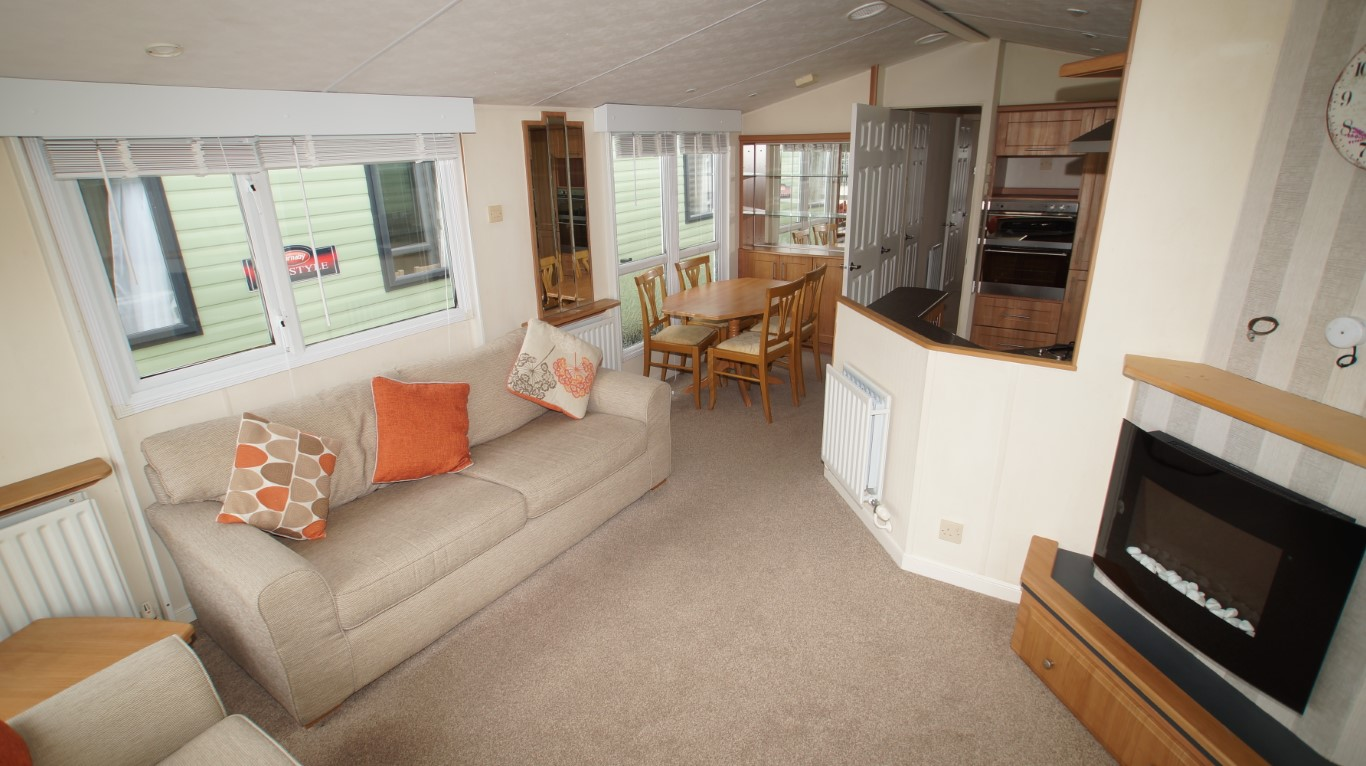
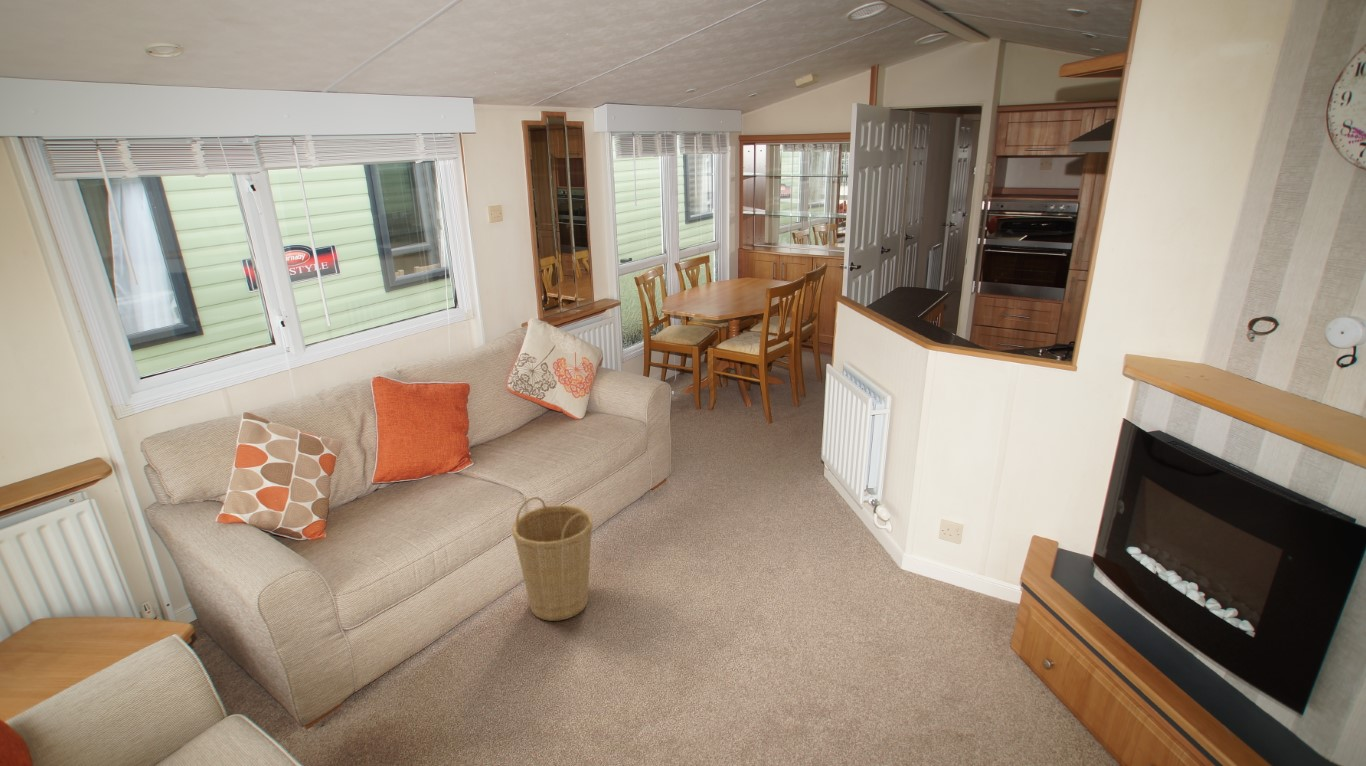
+ basket [511,496,594,622]
